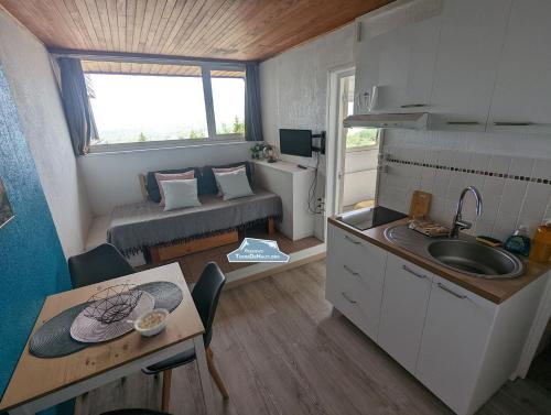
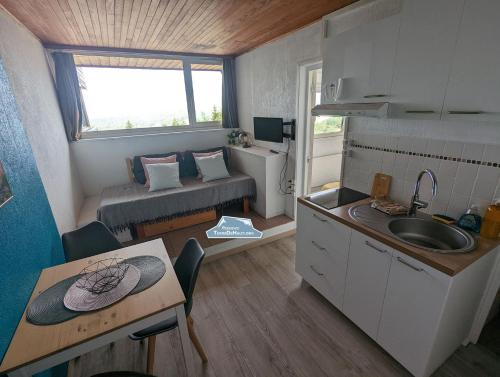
- legume [126,308,170,337]
